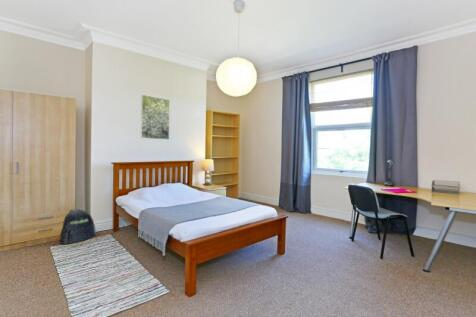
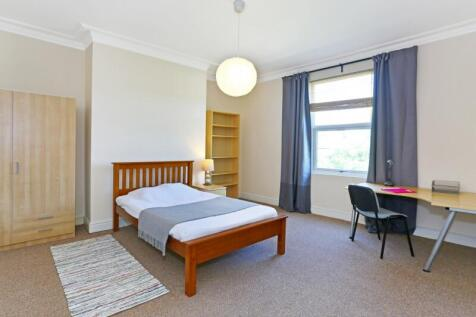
- backpack [59,208,97,245]
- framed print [140,94,171,141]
